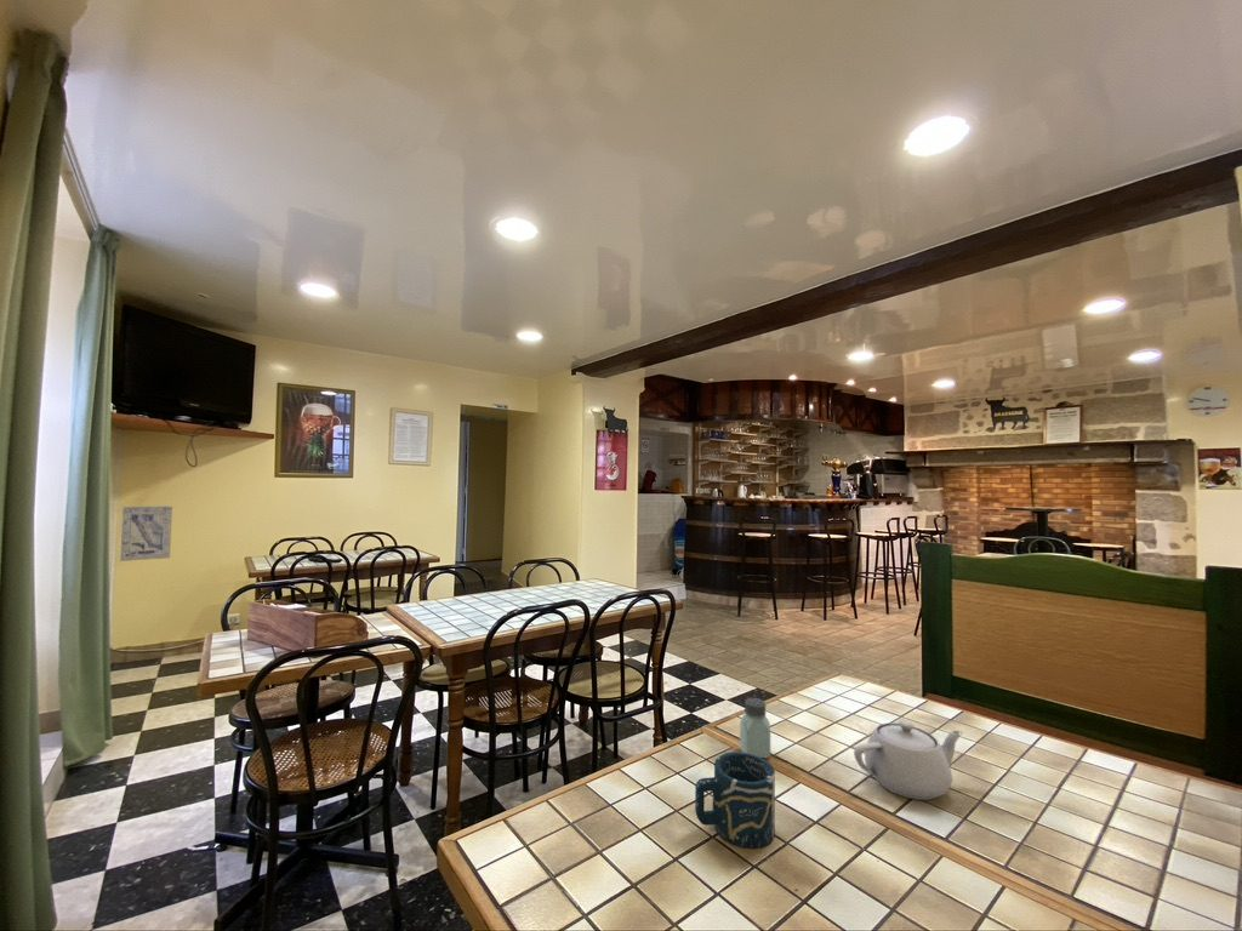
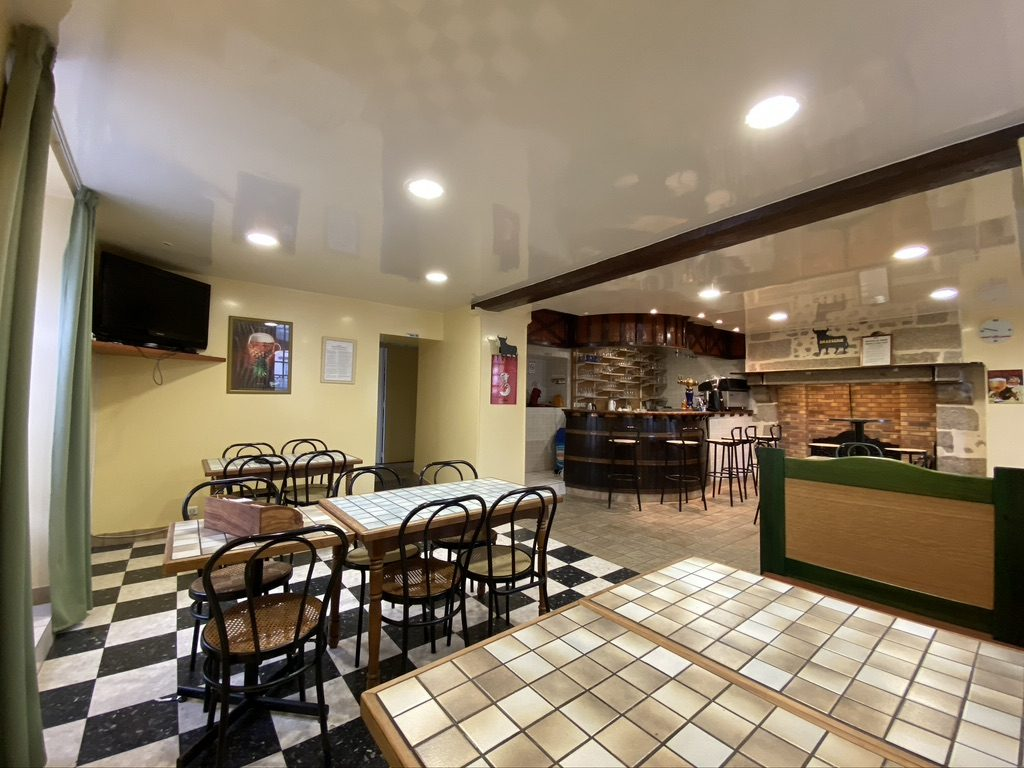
- teapot [853,720,964,801]
- saltshaker [739,697,771,759]
- cup [694,750,776,850]
- wall art [119,506,173,562]
